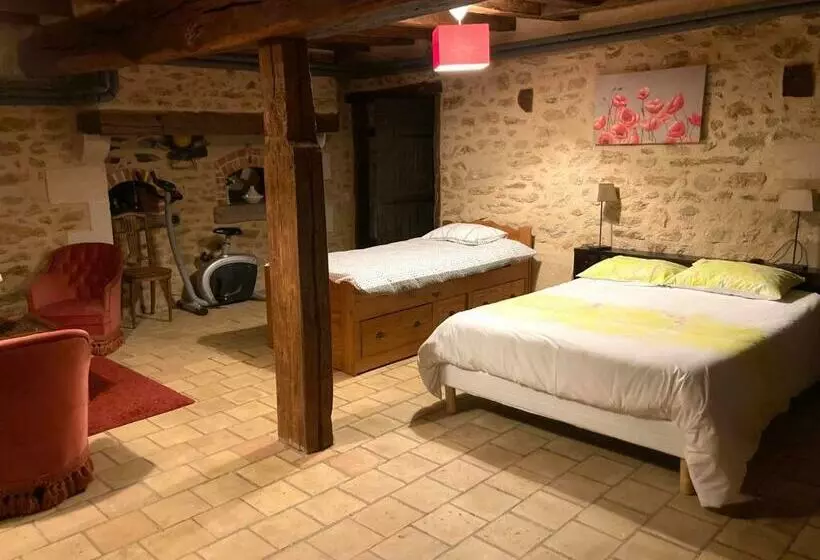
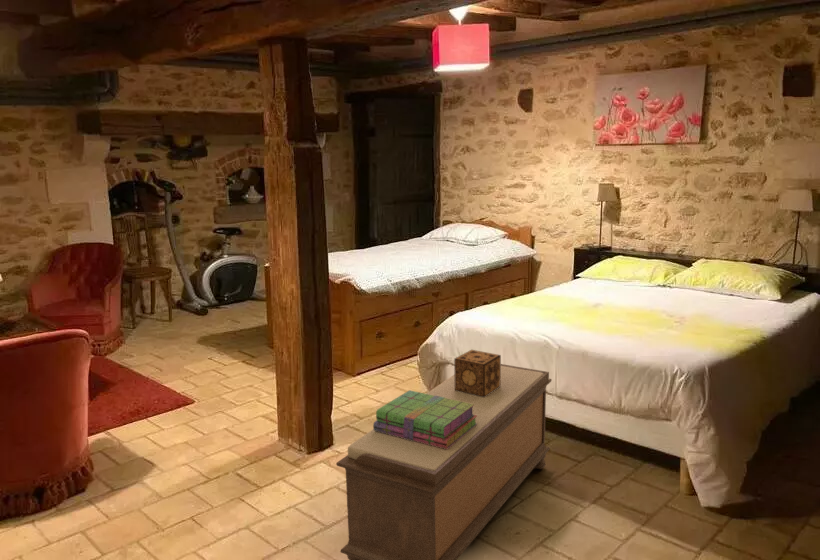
+ decorative box [453,349,502,397]
+ stack of books [372,389,477,449]
+ bench [335,363,552,560]
